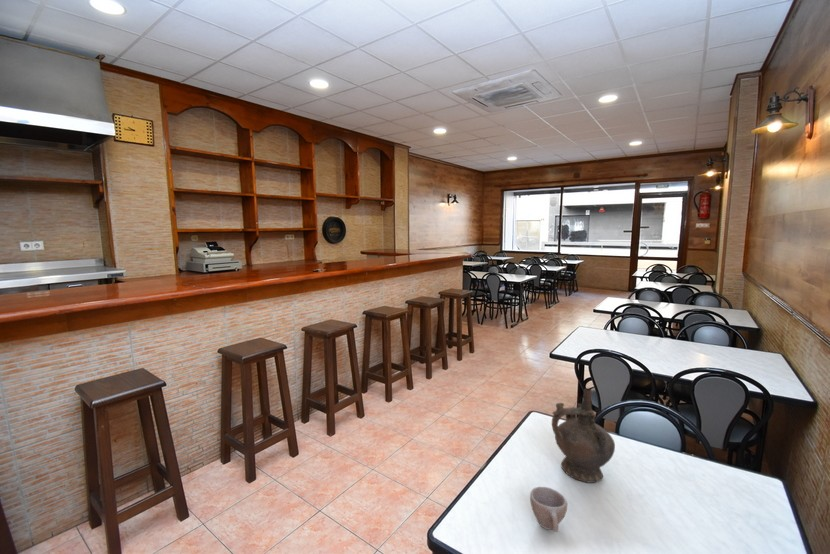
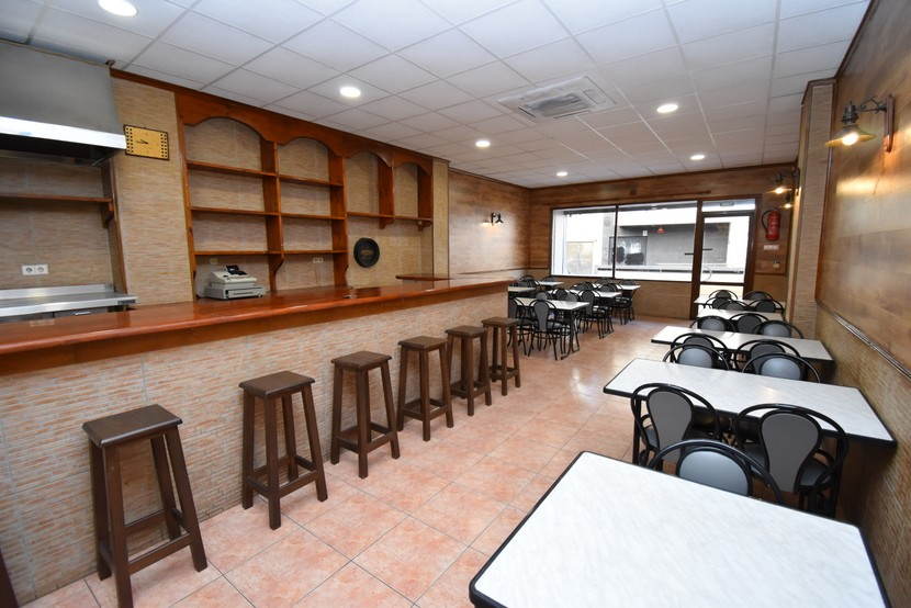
- ceremonial vessel [551,387,616,484]
- cup [529,486,568,533]
